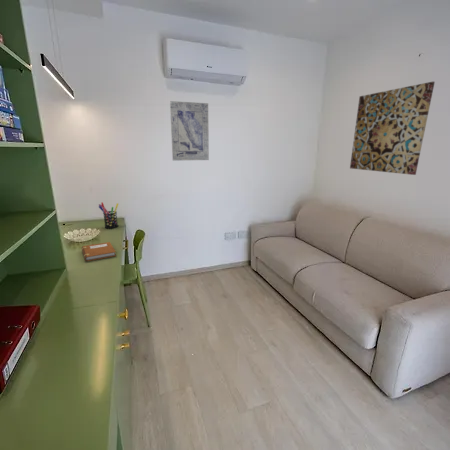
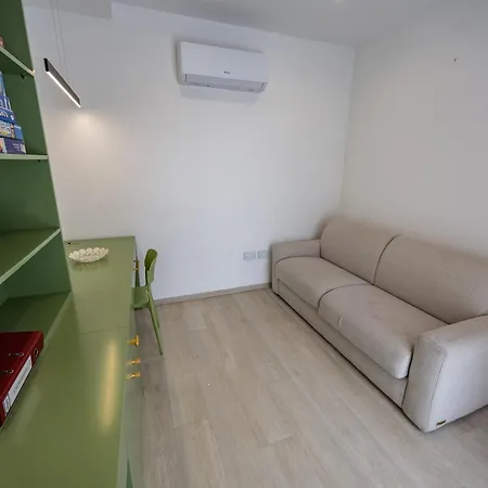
- wall art [349,81,436,176]
- pen holder [98,201,119,229]
- wall art [169,100,210,162]
- notebook [81,241,117,262]
